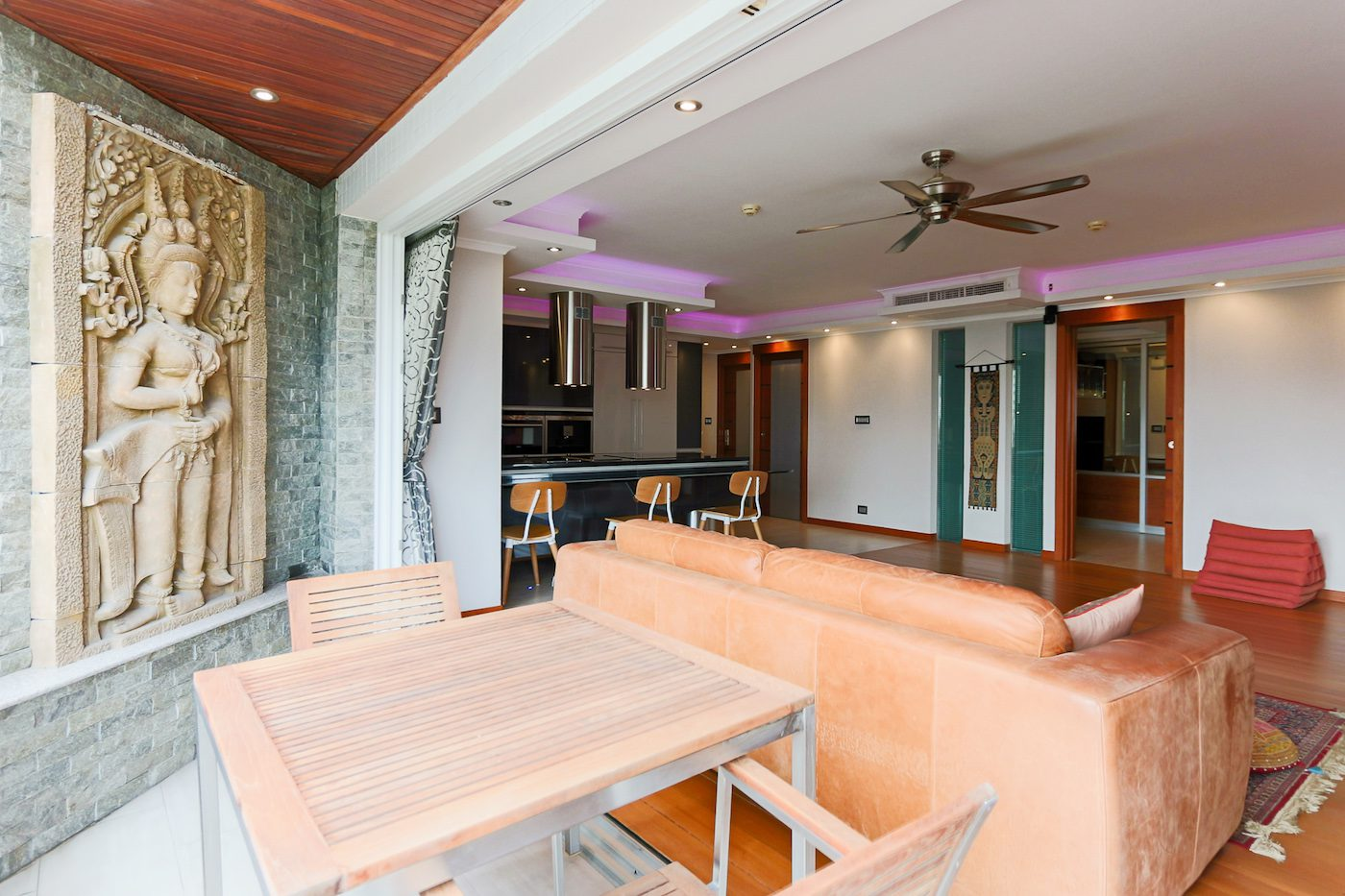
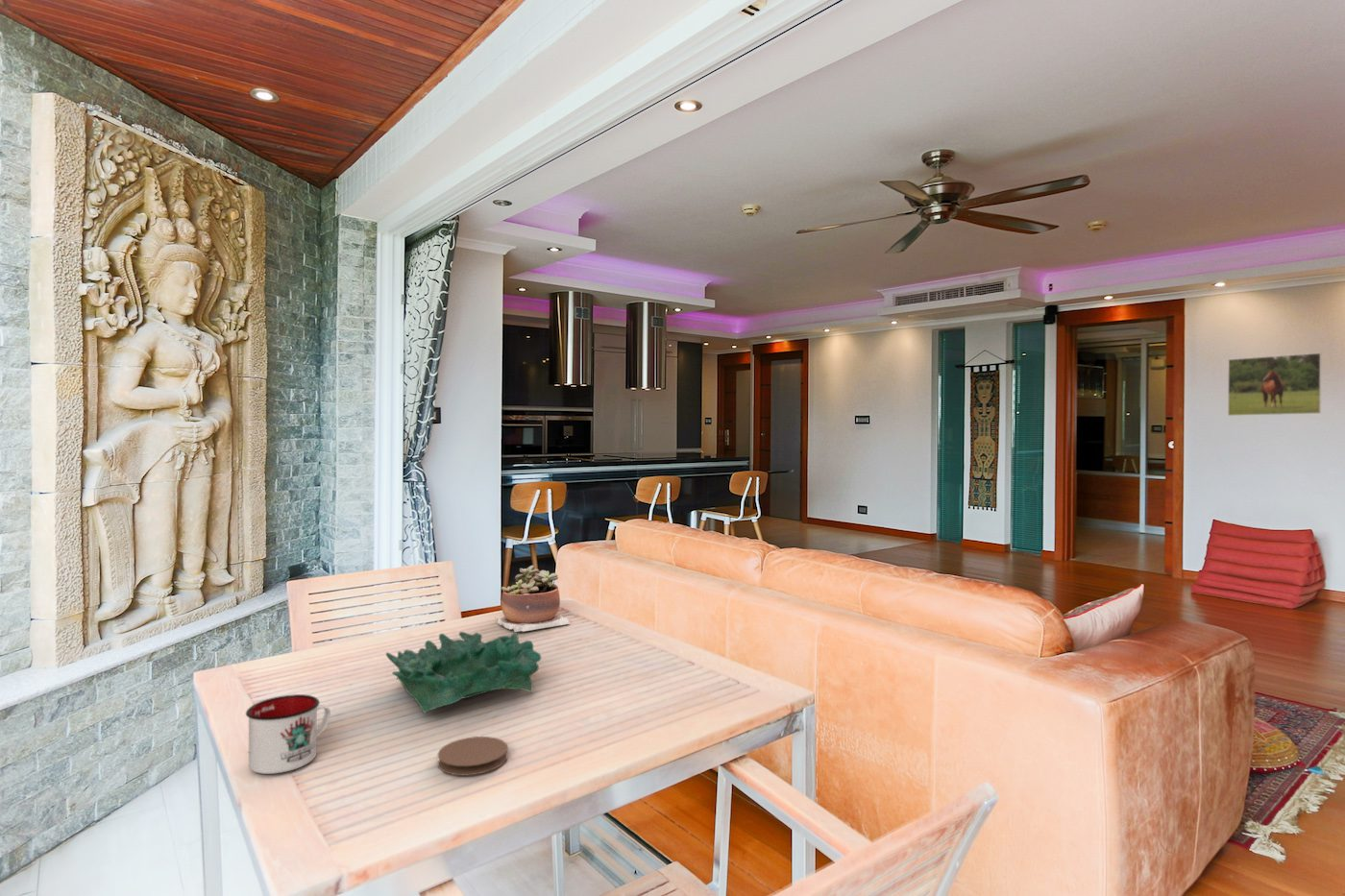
+ coaster [437,736,509,776]
+ decorative bowl [385,631,542,714]
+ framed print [1227,352,1322,417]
+ mug [245,693,331,775]
+ succulent plant [495,565,572,633]
